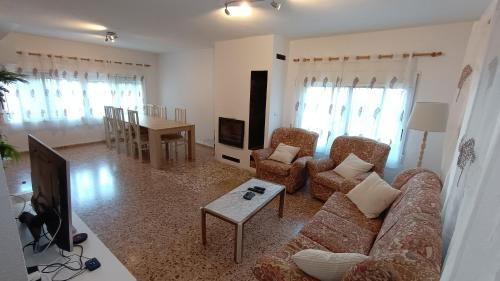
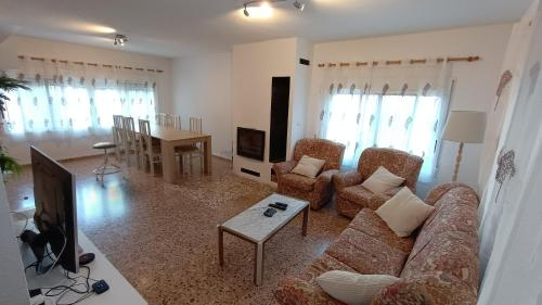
+ stool [91,141,126,187]
